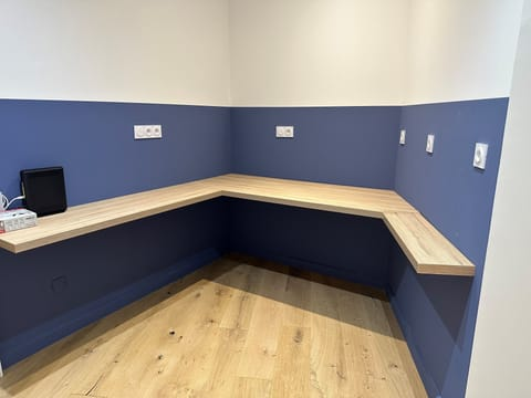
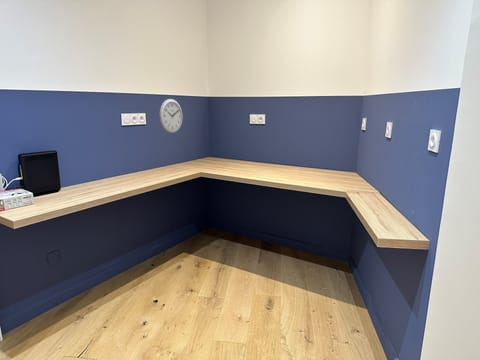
+ wall clock [159,98,183,134]
